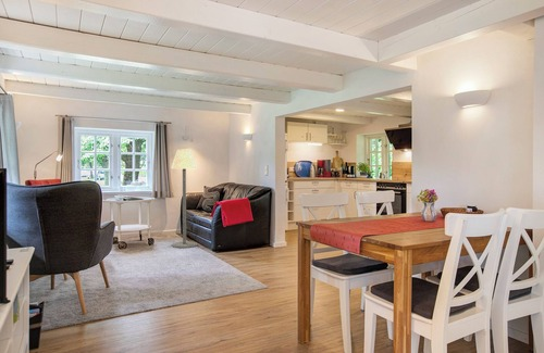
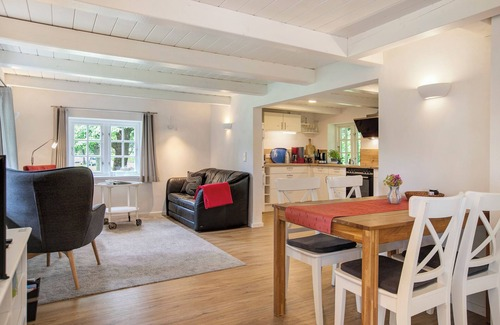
- floor lamp [170,149,198,249]
